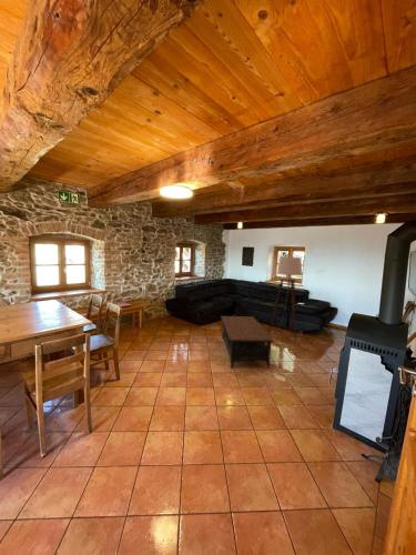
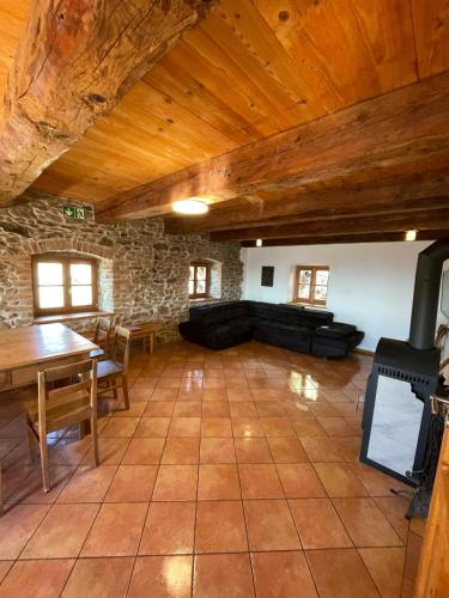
- coffee table [220,315,275,370]
- floor lamp [267,255,304,343]
